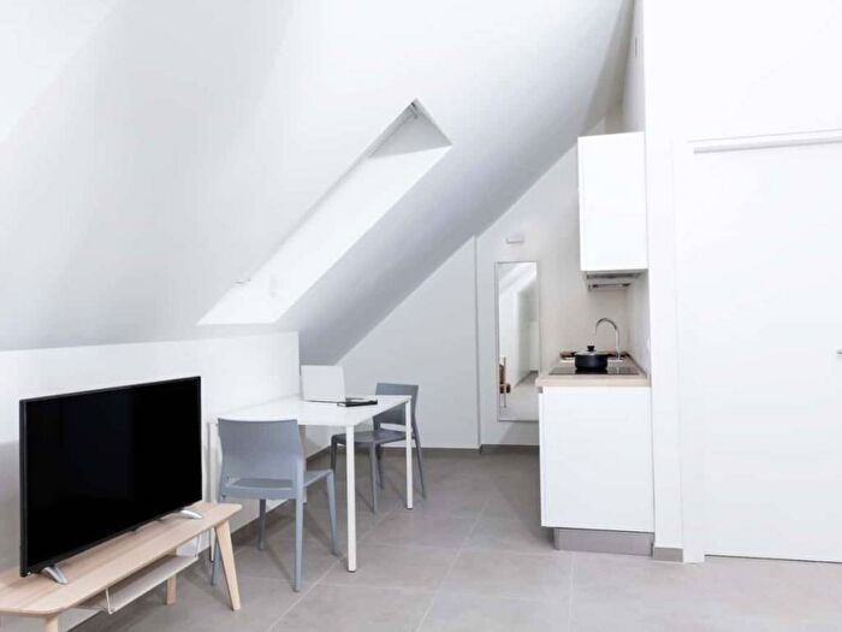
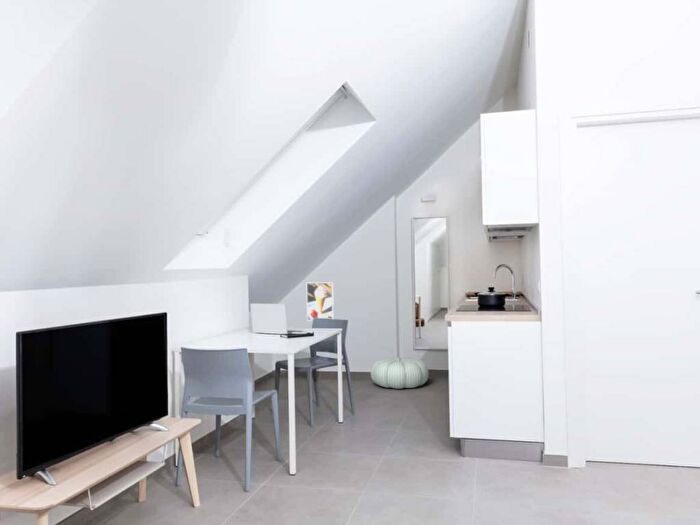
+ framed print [306,281,335,322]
+ pouf [370,356,430,390]
